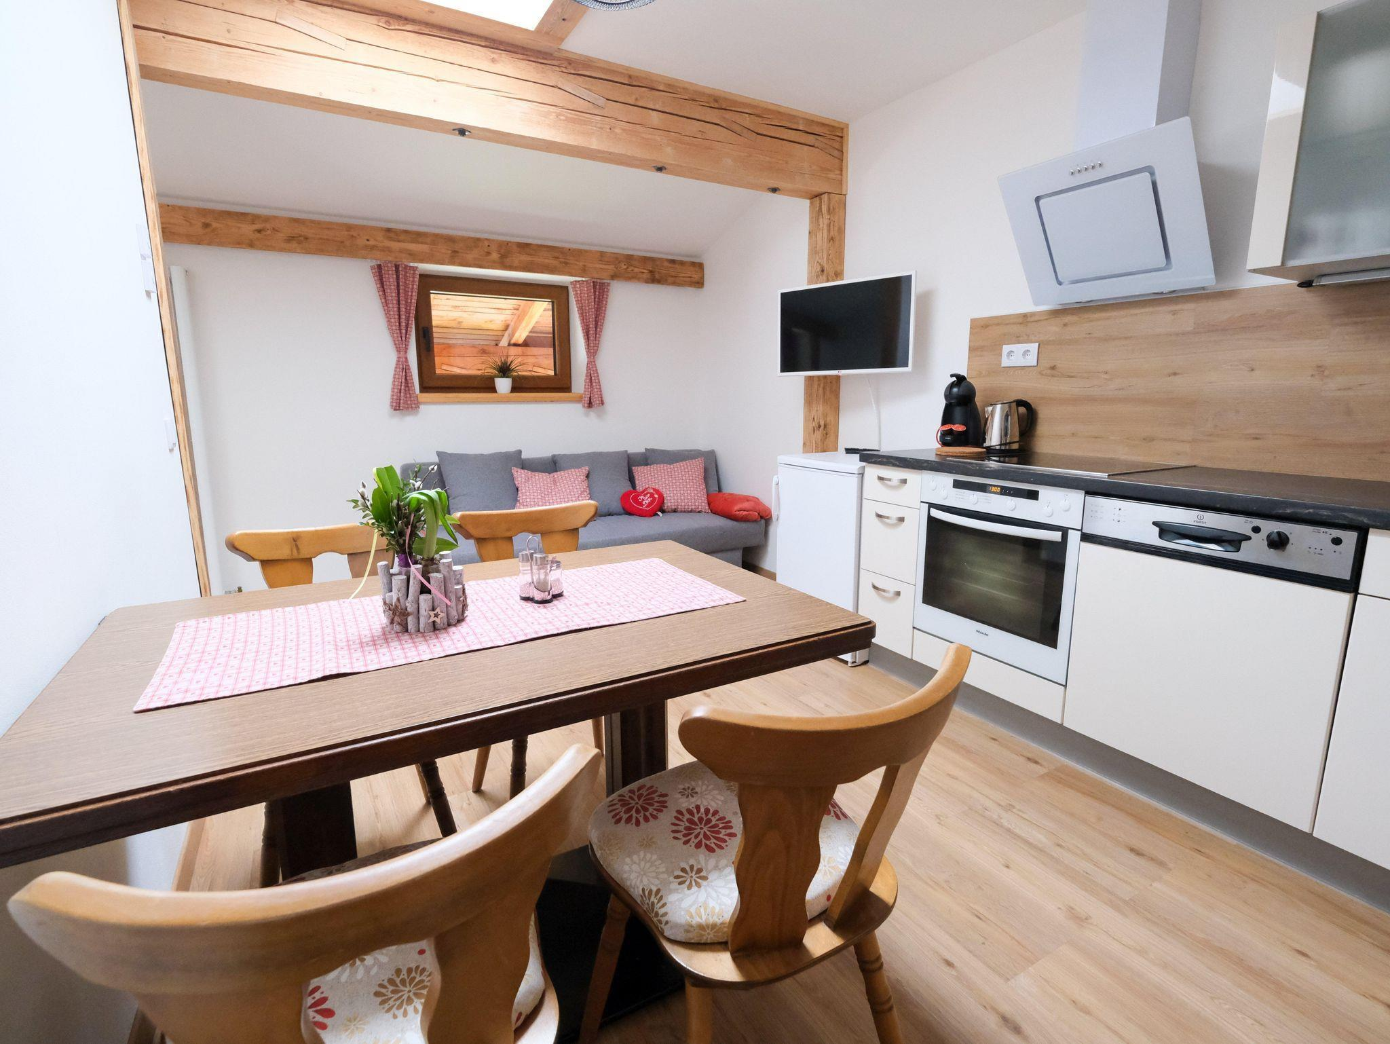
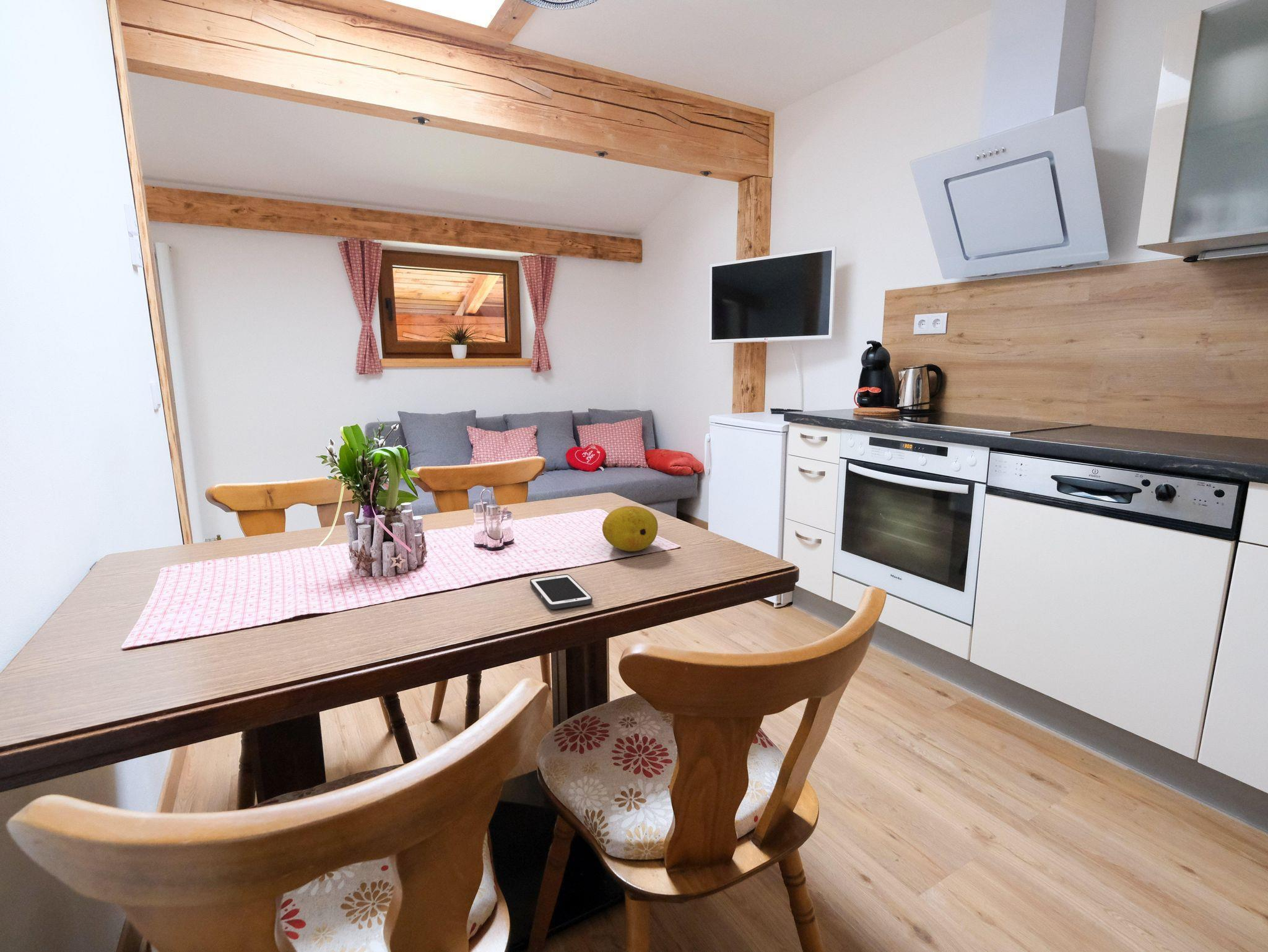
+ fruit [602,506,658,552]
+ cell phone [529,574,593,610]
